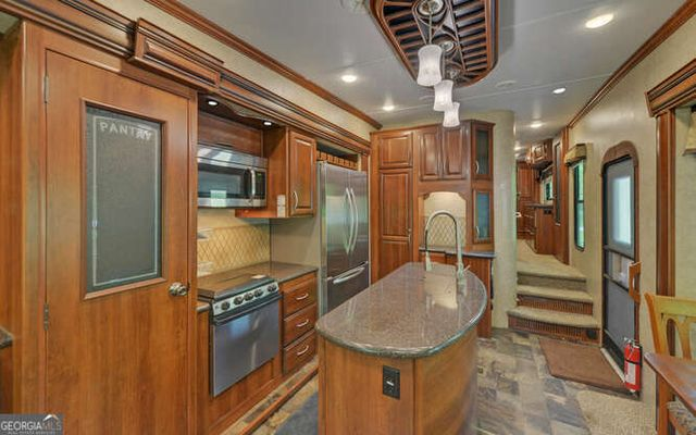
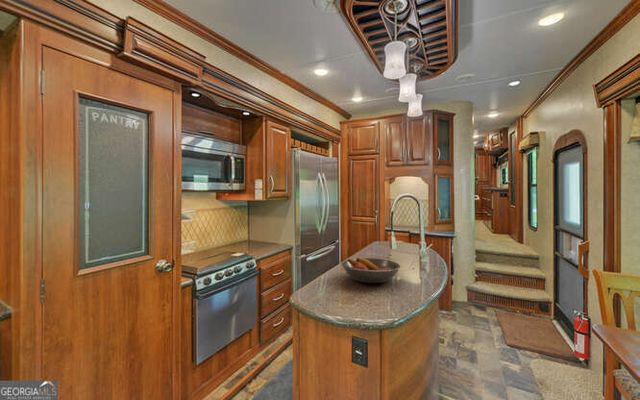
+ fruit bowl [341,257,401,284]
